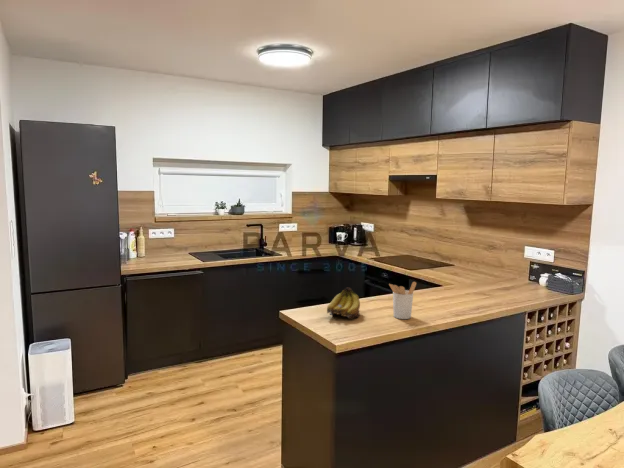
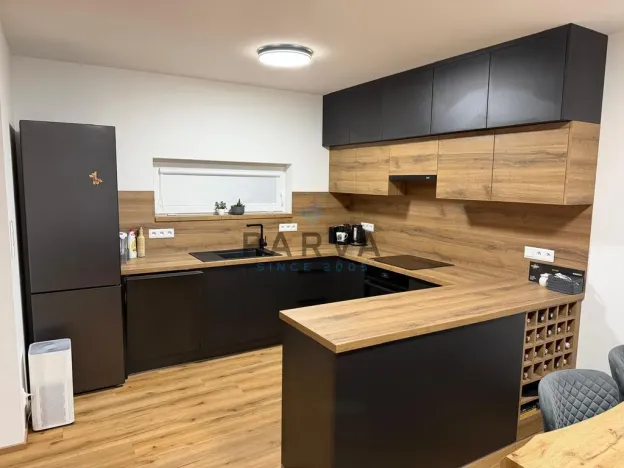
- fruit [326,287,361,319]
- utensil holder [388,281,417,320]
